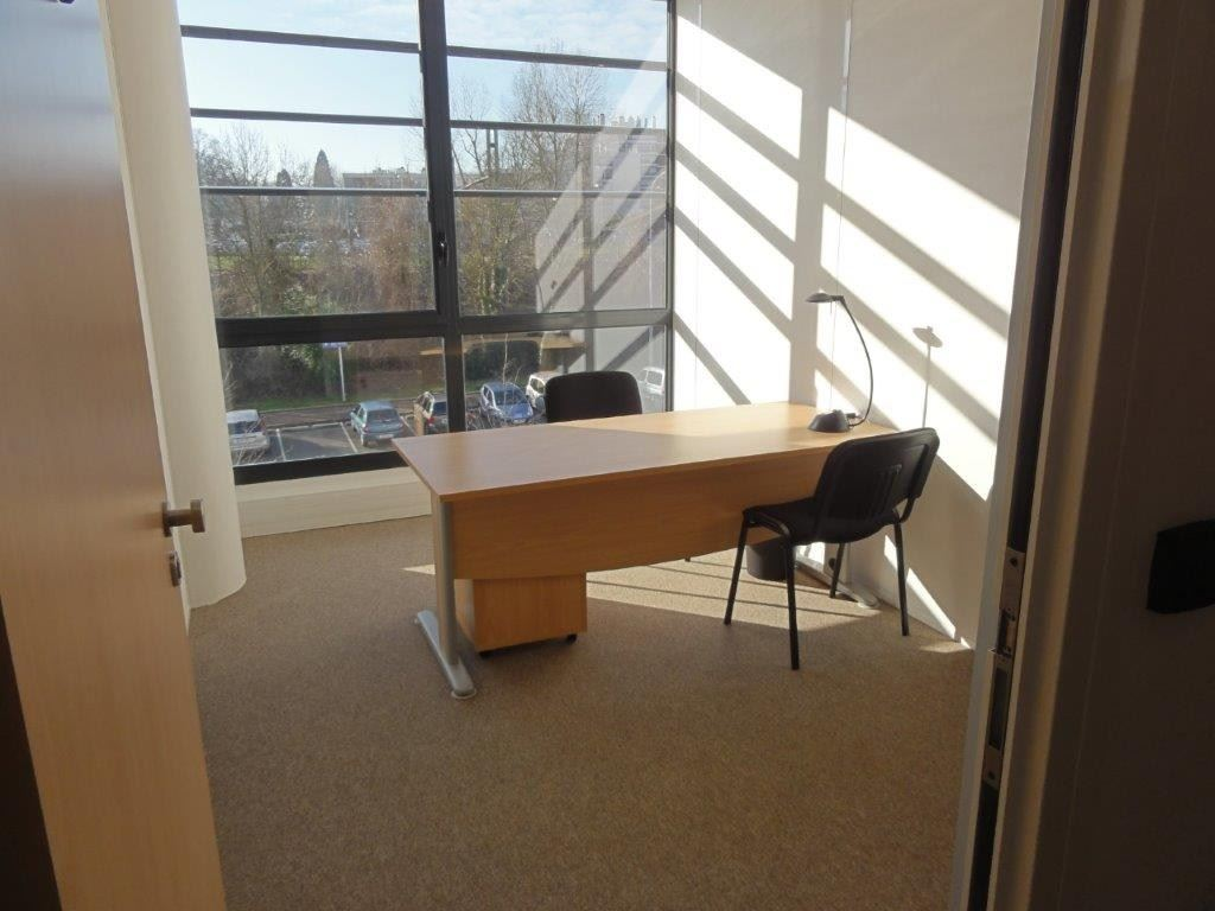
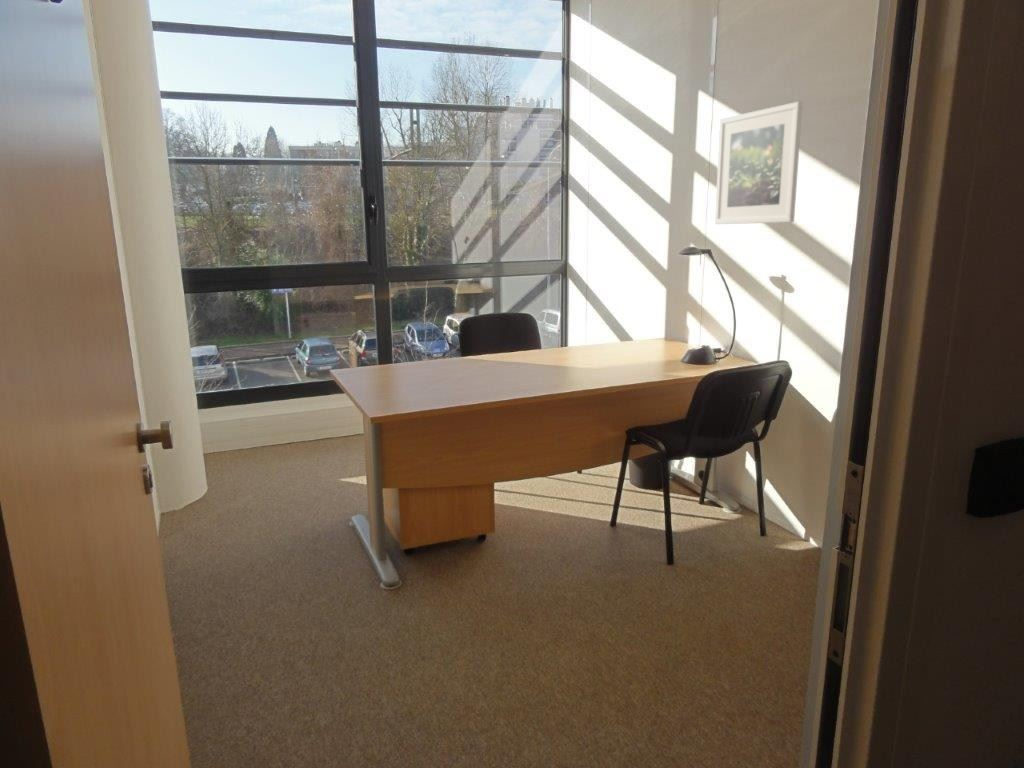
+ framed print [714,101,804,225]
